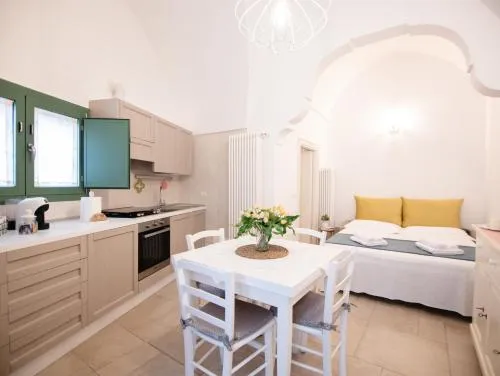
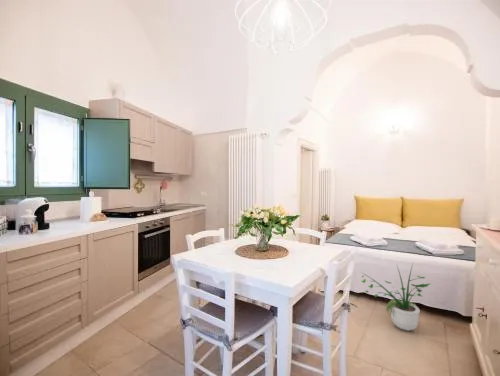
+ potted plant [360,263,432,332]
